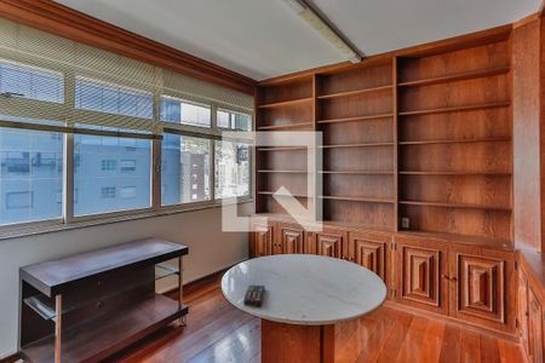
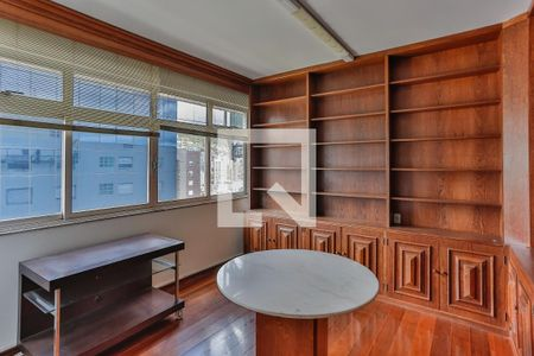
- remote control [242,284,266,307]
